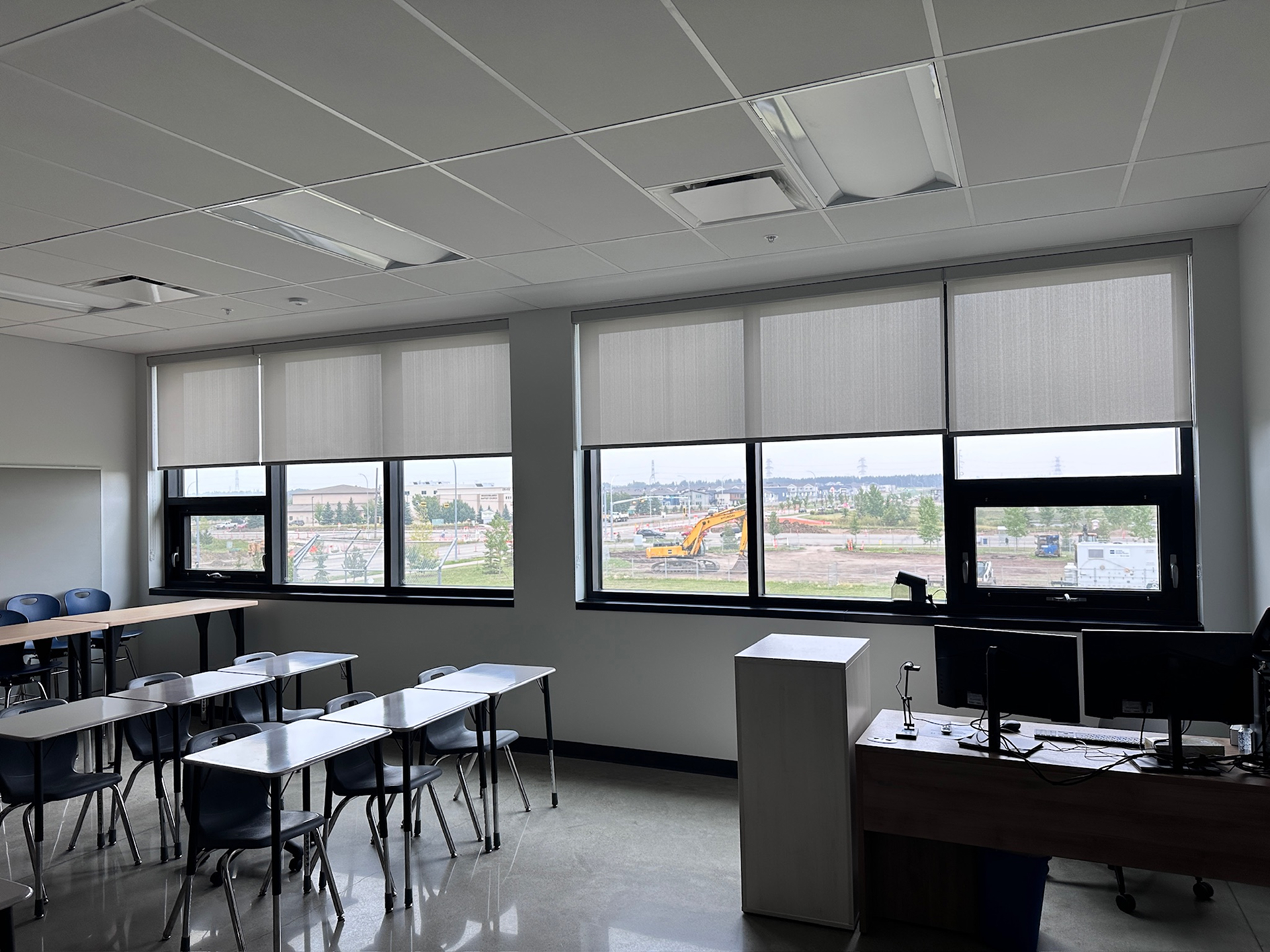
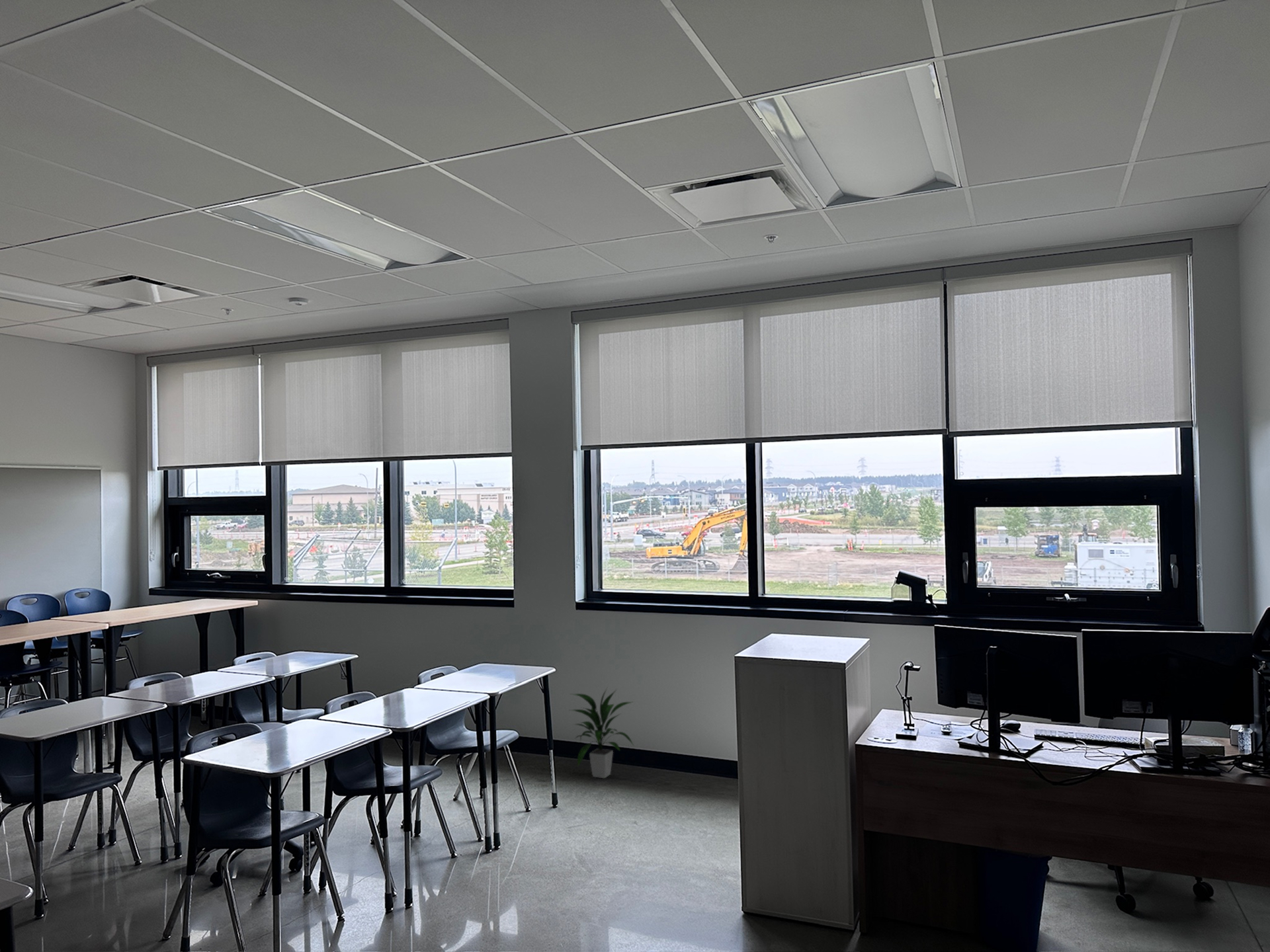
+ indoor plant [568,688,635,779]
